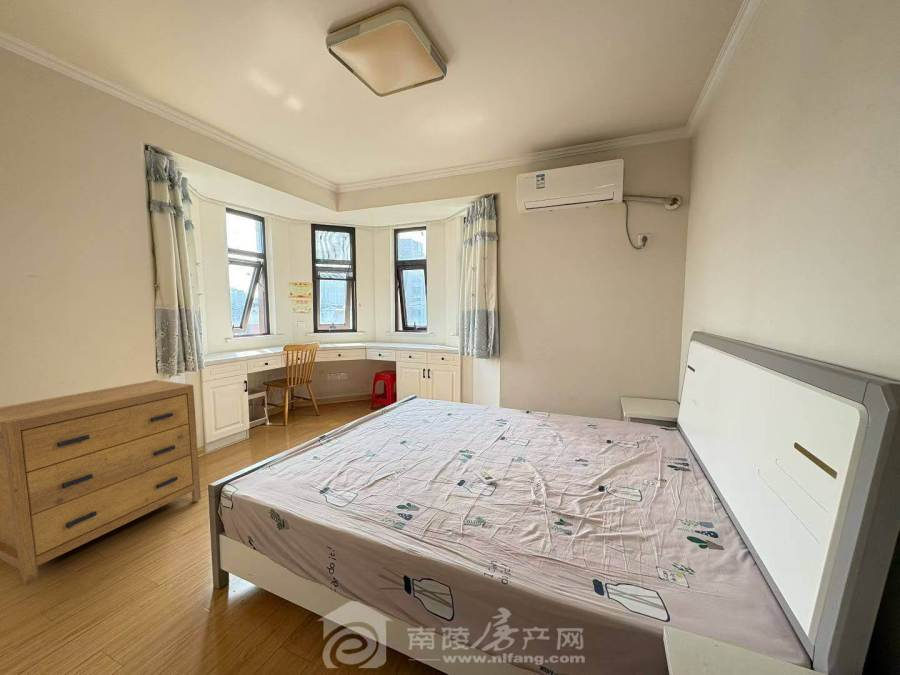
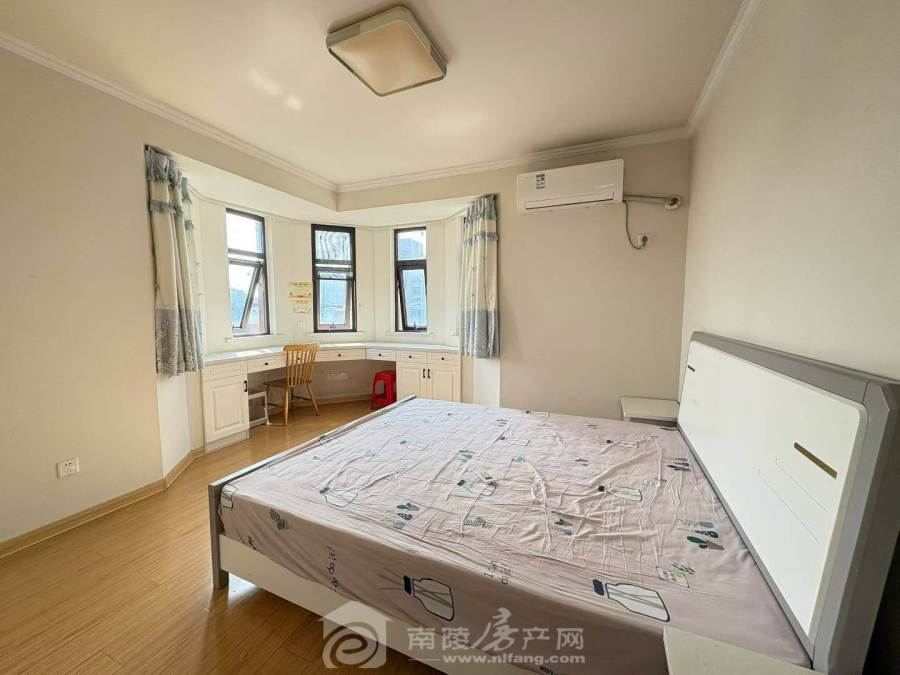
- dresser [0,379,202,587]
